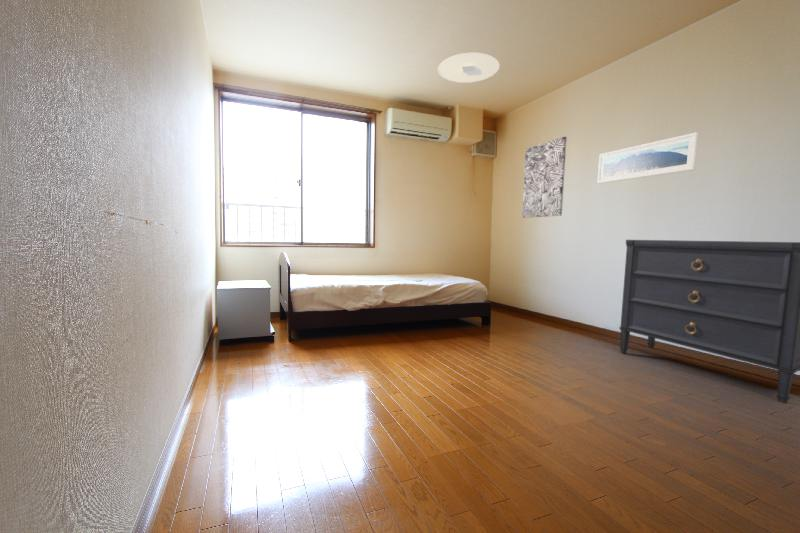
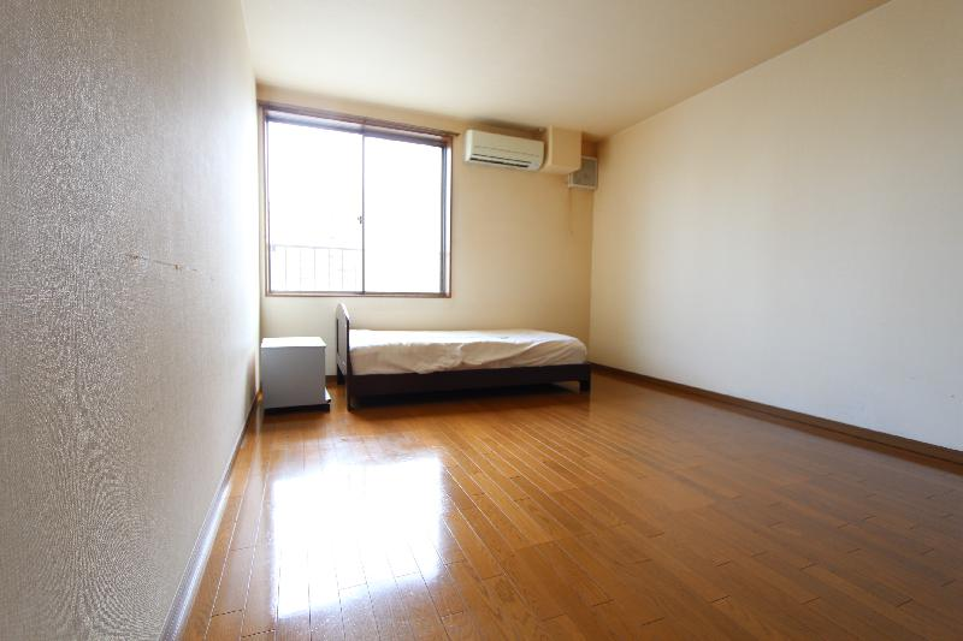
- wall art [521,136,568,219]
- dresser [618,239,800,405]
- ceiling light [437,52,500,84]
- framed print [596,131,699,184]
